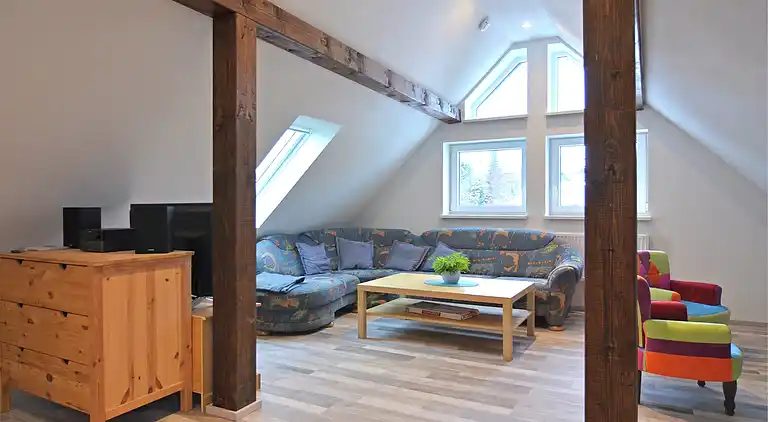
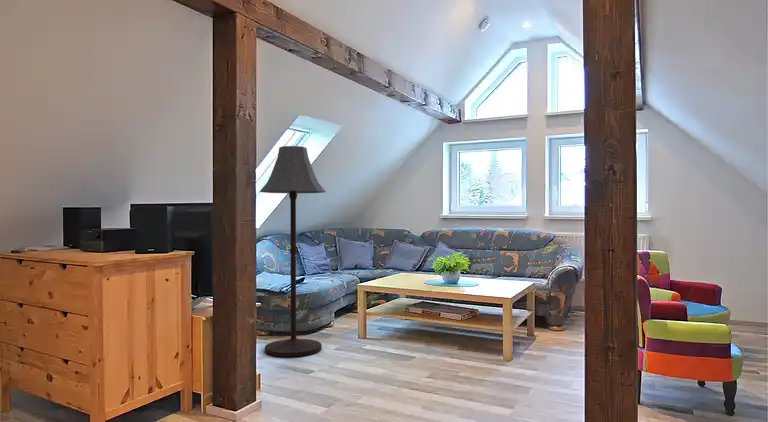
+ floor lamp [259,145,327,358]
